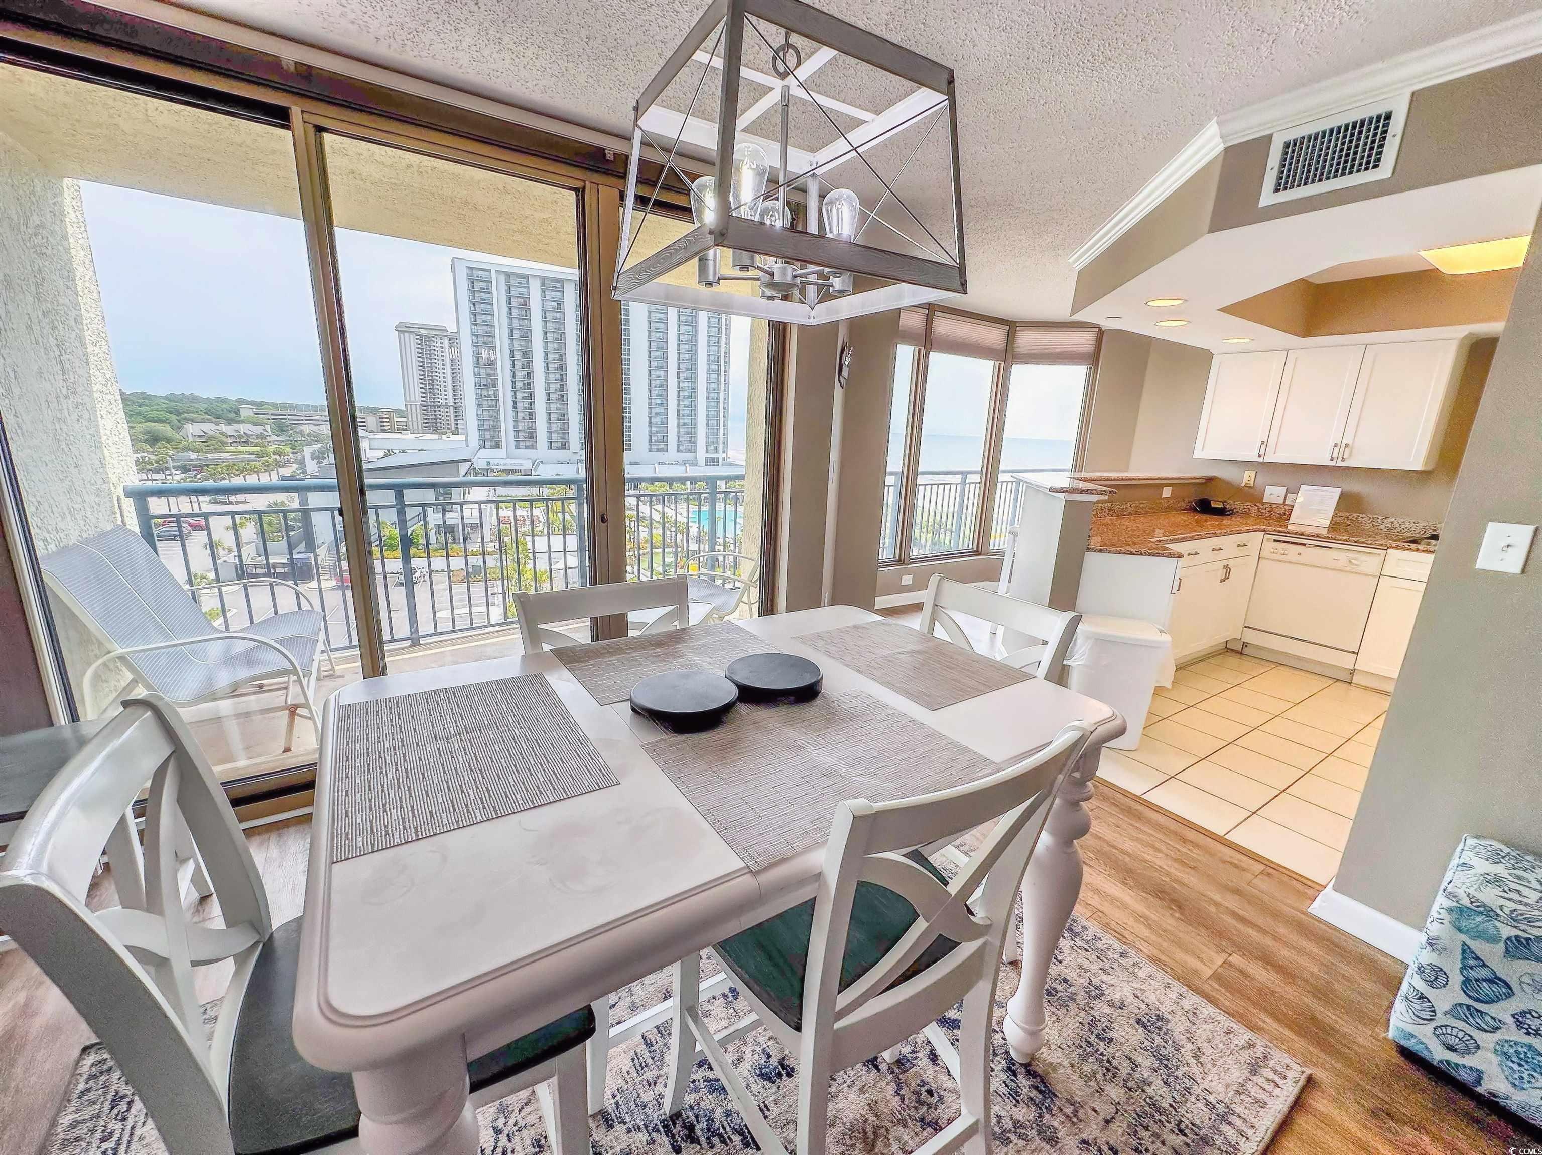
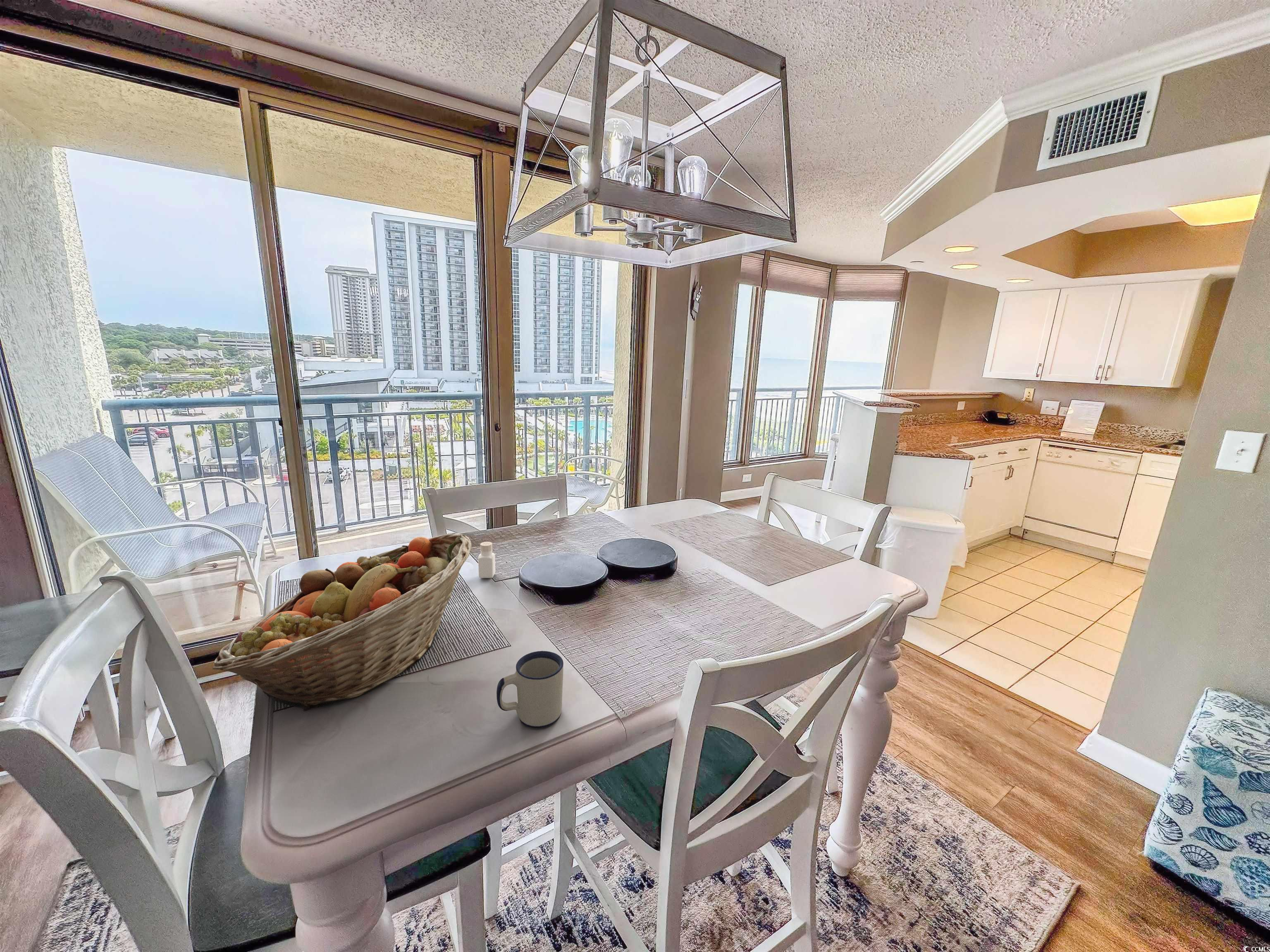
+ fruit basket [212,533,472,712]
+ mug [496,650,564,729]
+ pepper shaker [477,541,496,578]
